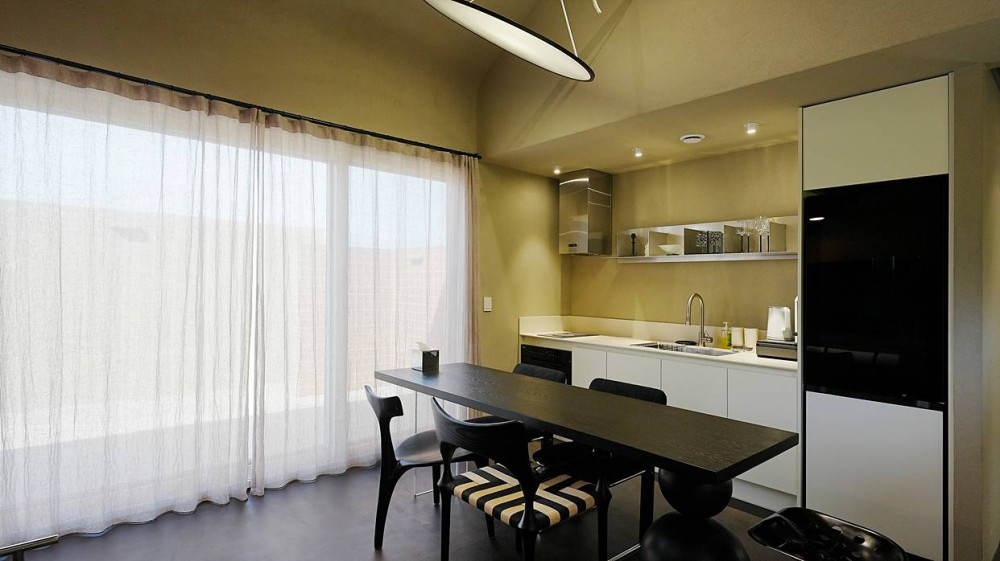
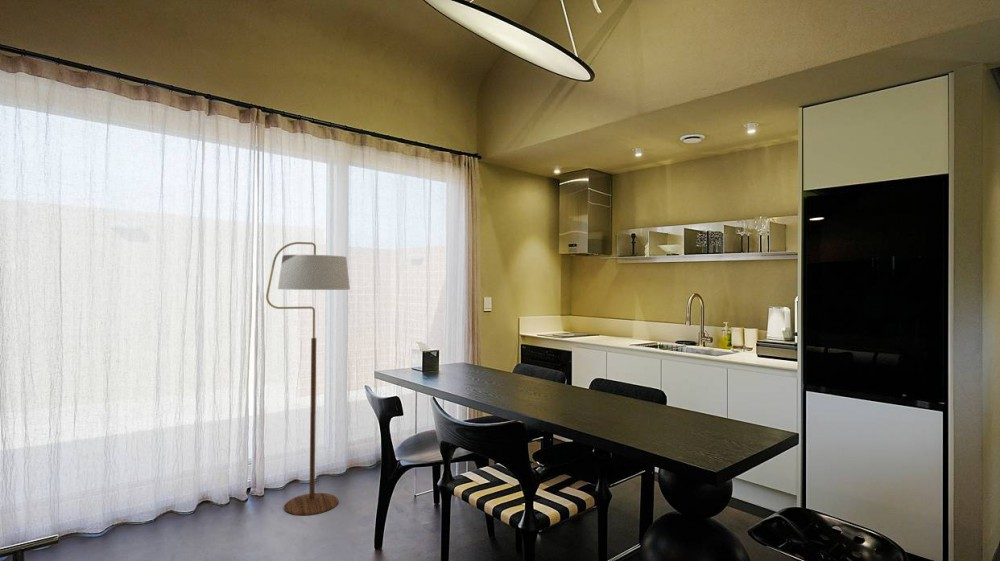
+ floor lamp [265,241,351,516]
